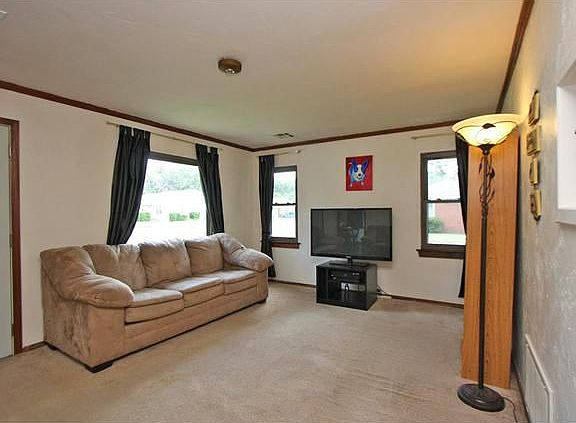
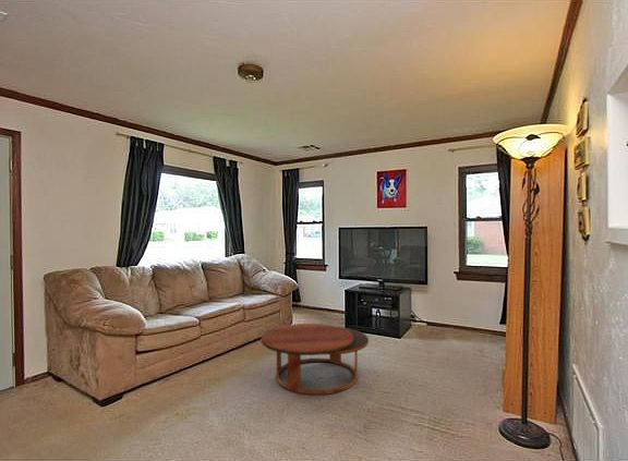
+ coffee table [259,323,370,396]
